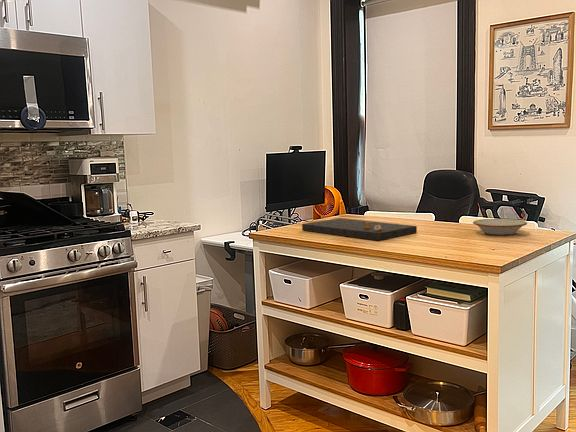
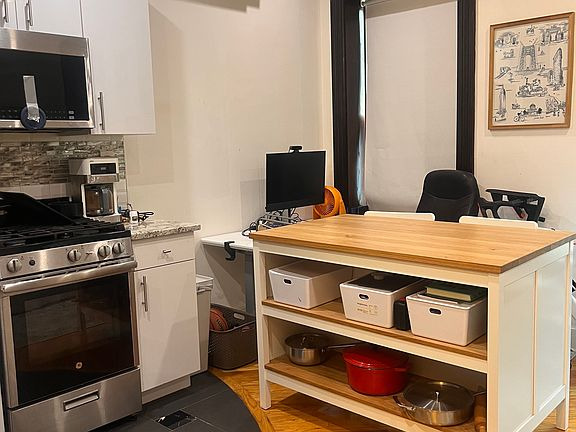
- cutting board [301,217,418,241]
- bowl [472,218,528,236]
